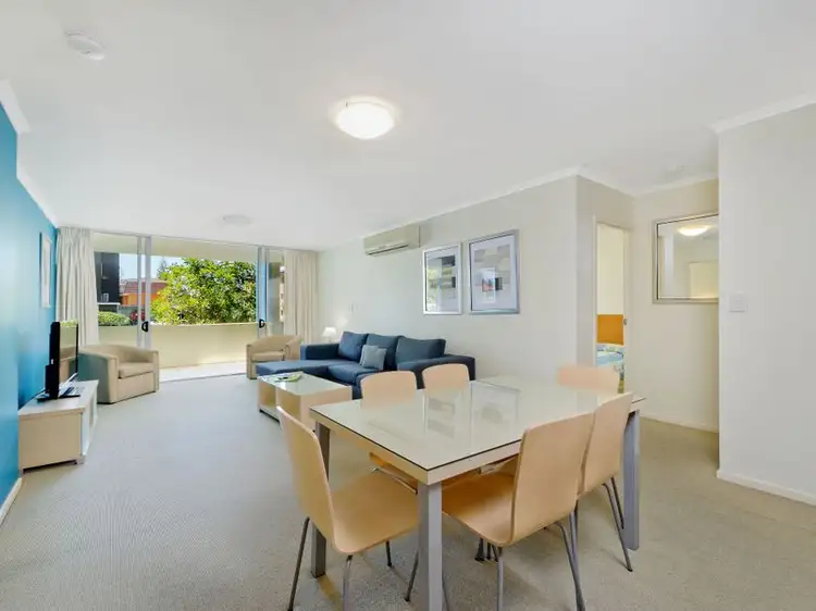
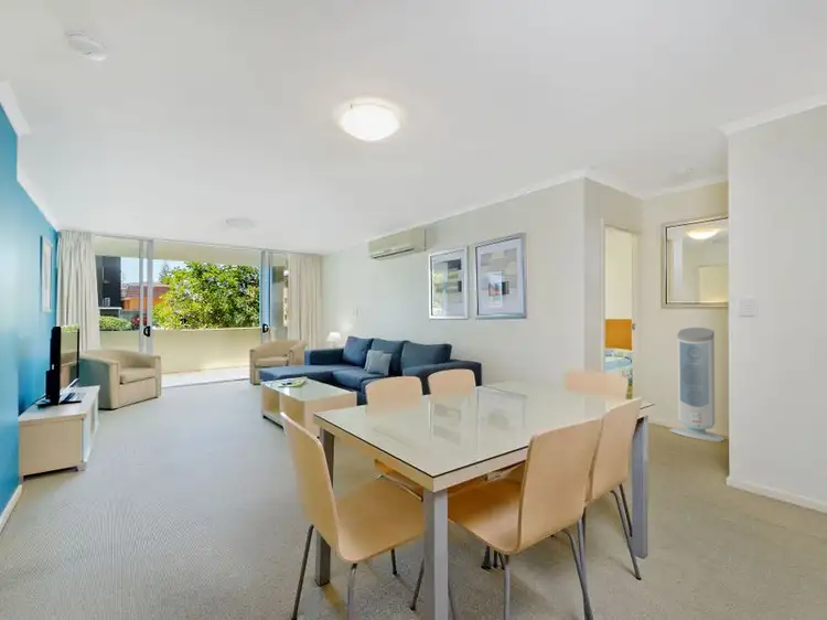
+ air purifier [668,327,726,443]
